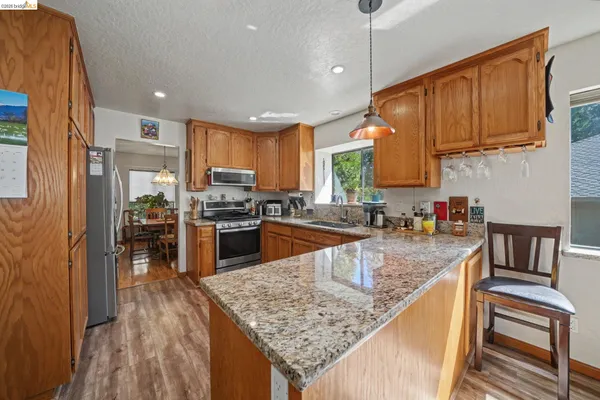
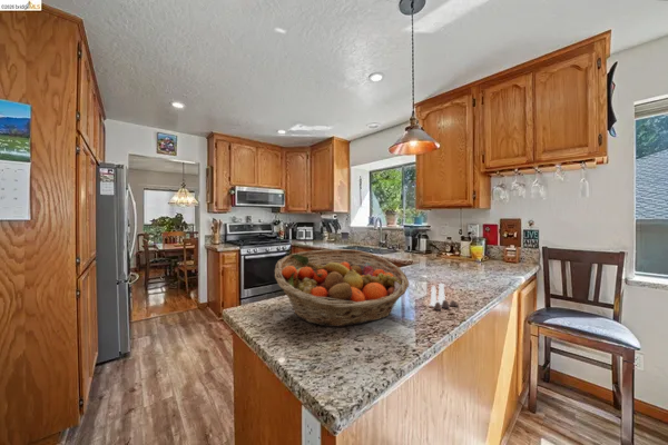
+ fruit basket [274,248,410,328]
+ salt and pepper shaker set [429,283,460,312]
